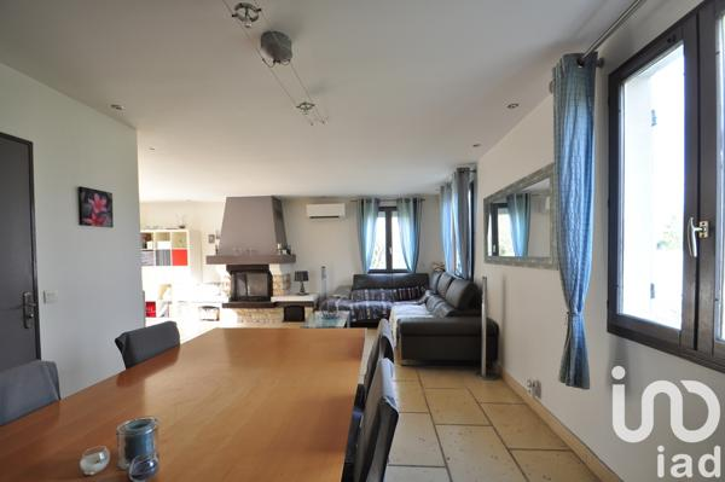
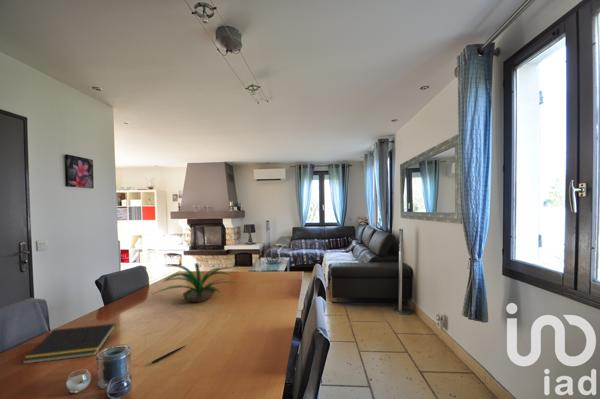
+ pen [150,344,187,365]
+ plant [152,262,238,303]
+ notepad [21,323,116,365]
